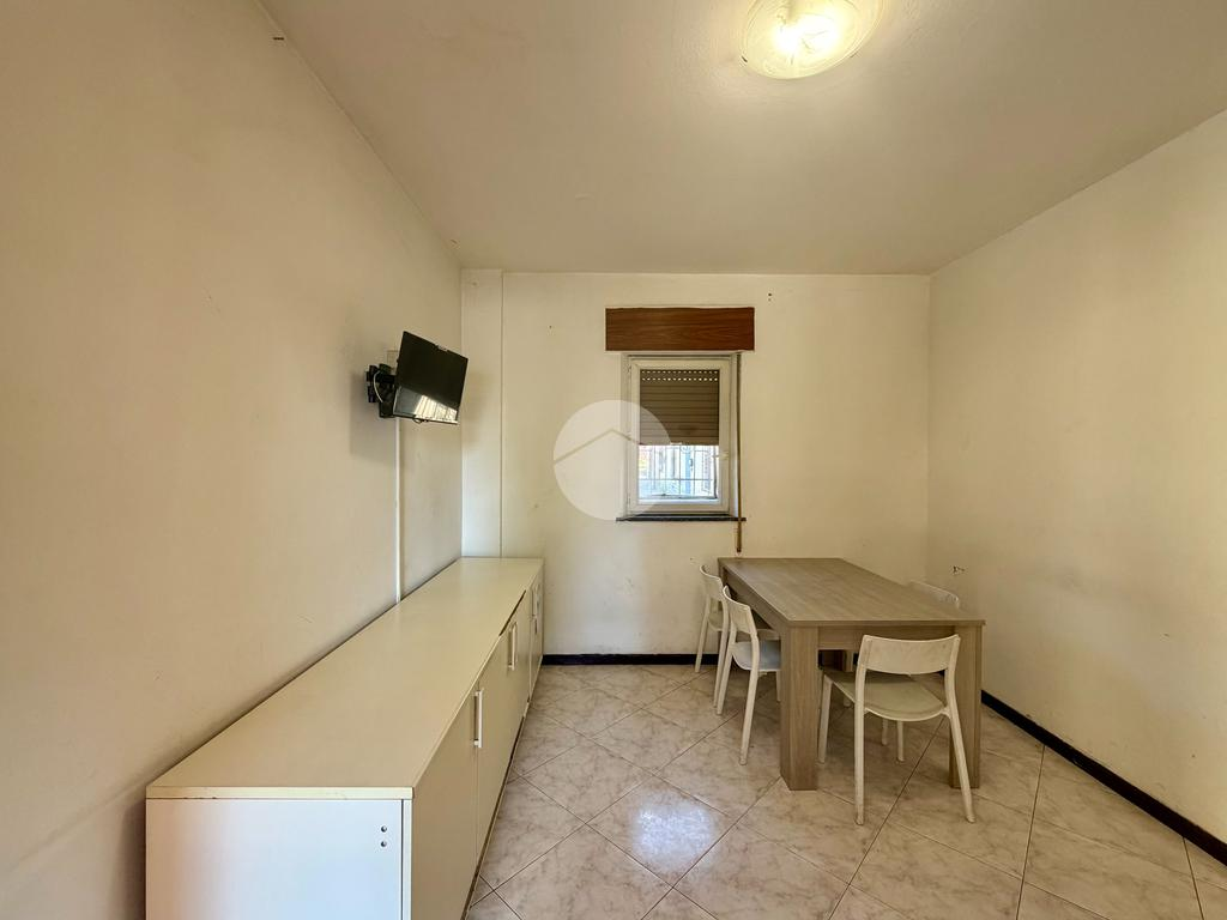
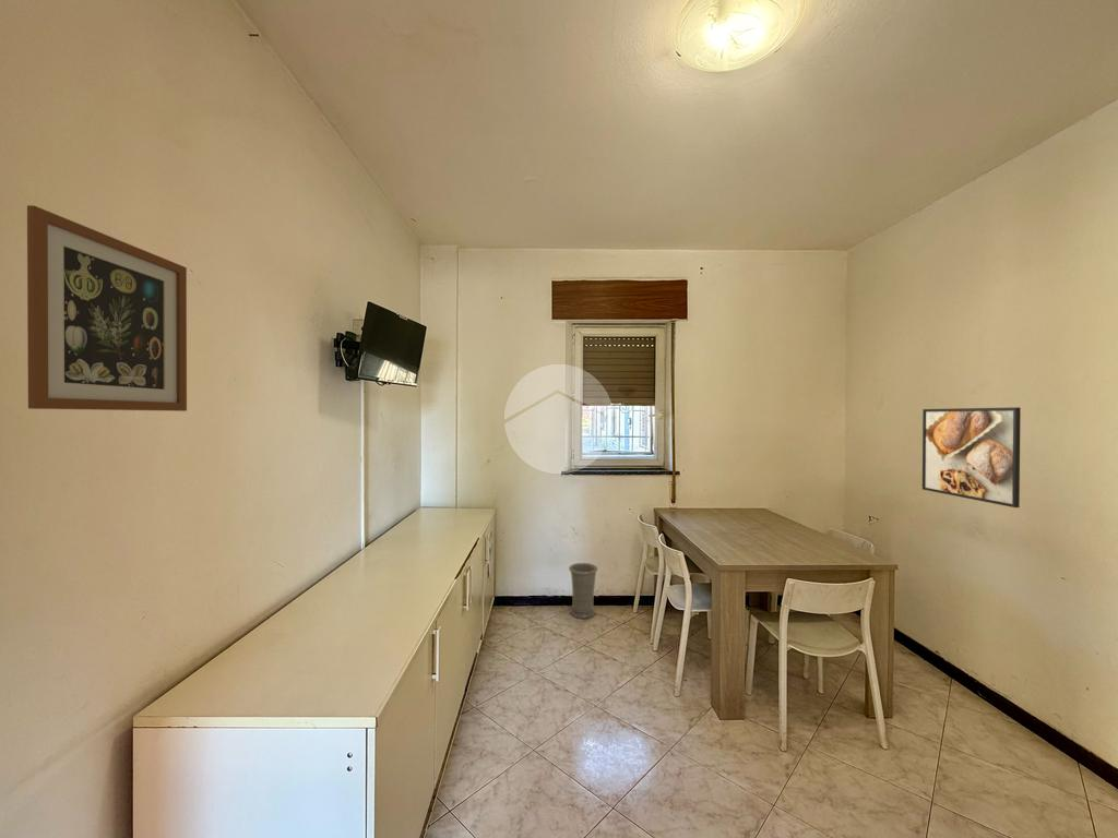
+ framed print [921,406,1022,508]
+ vase [568,562,598,620]
+ wall art [26,204,188,412]
